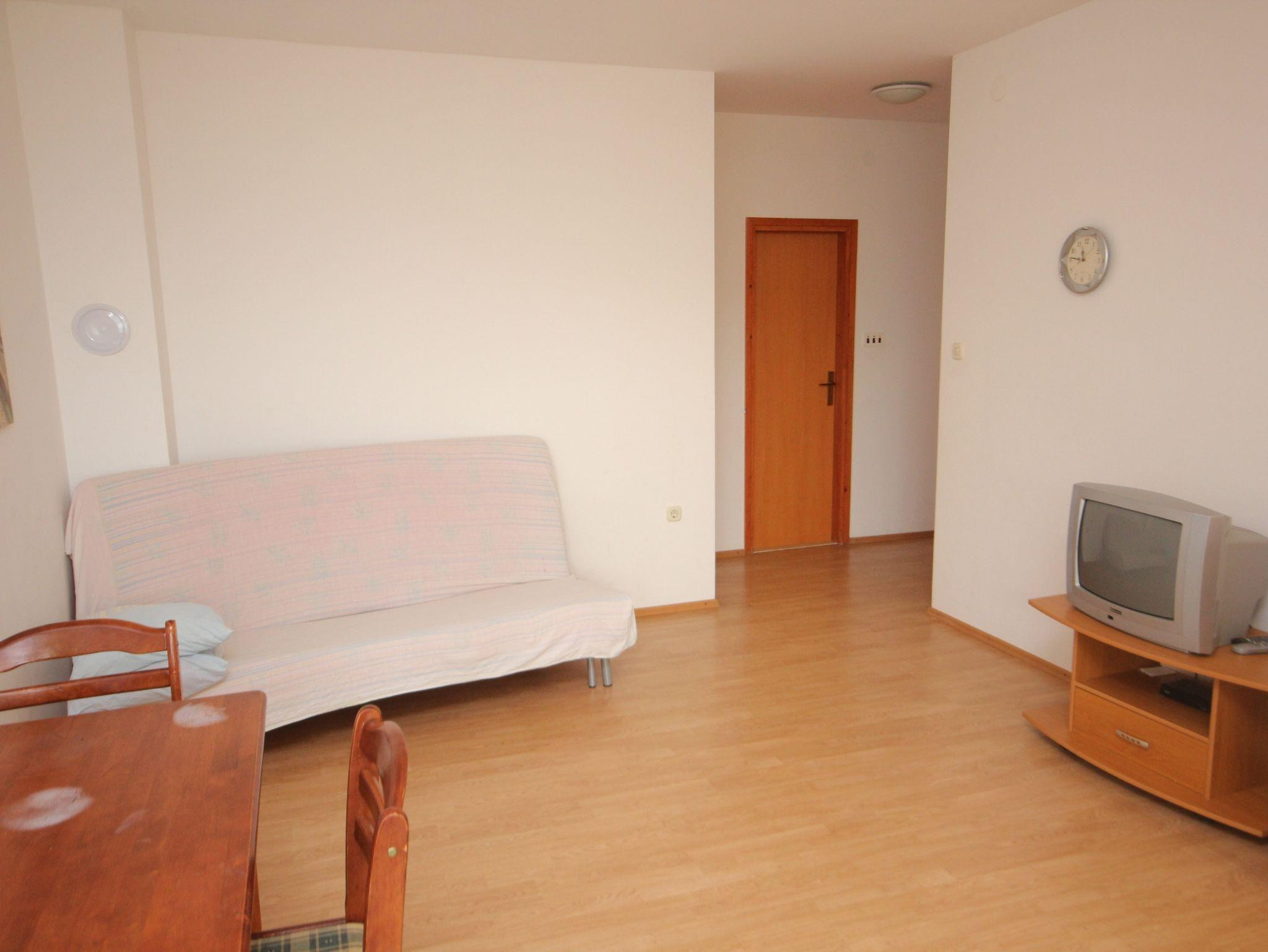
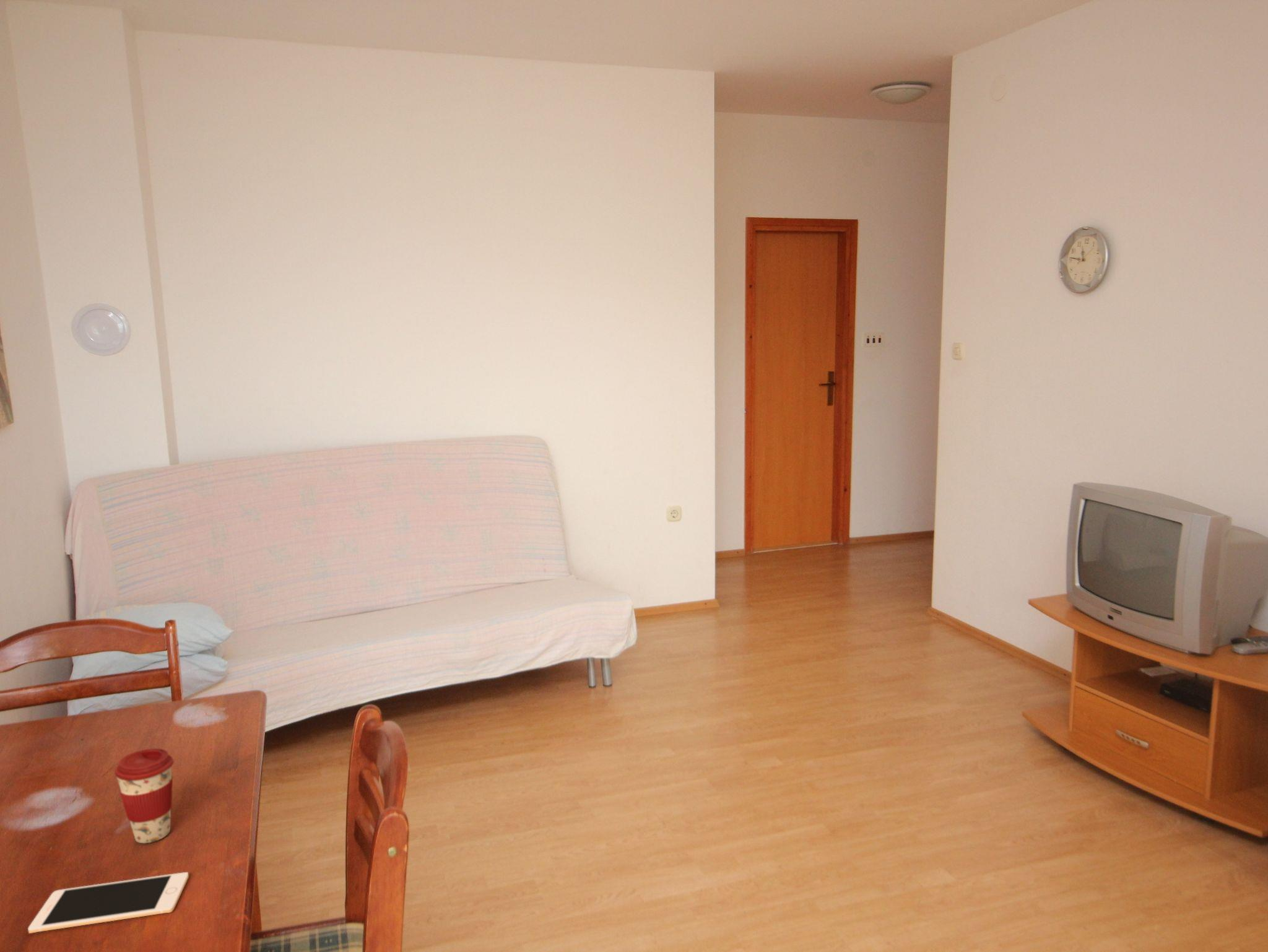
+ cell phone [27,872,189,934]
+ coffee cup [114,748,175,844]
